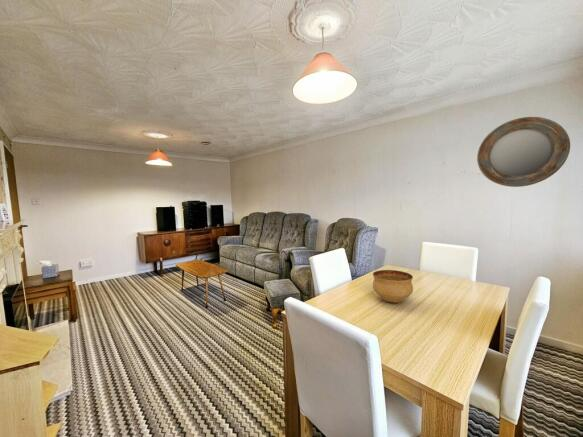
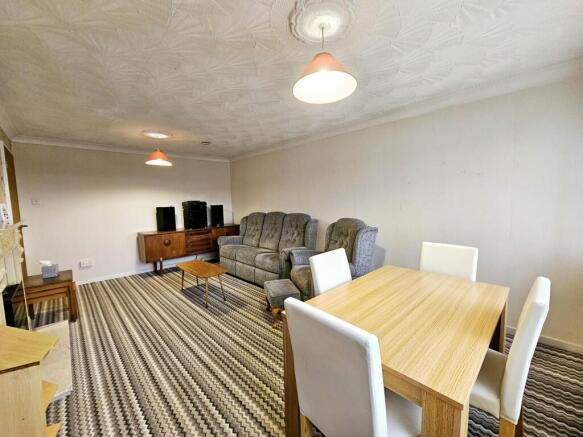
- home mirror [476,116,571,188]
- bowl [372,269,414,304]
